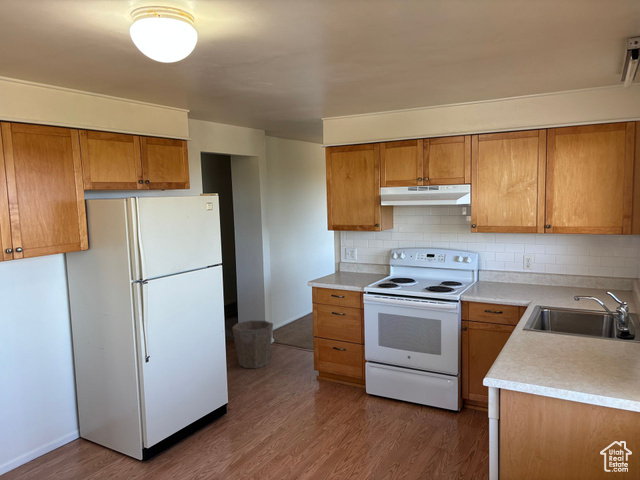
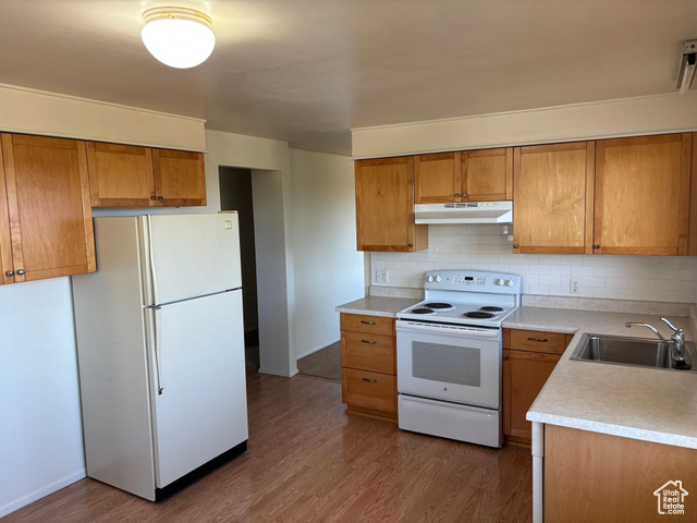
- waste bin [231,320,274,369]
